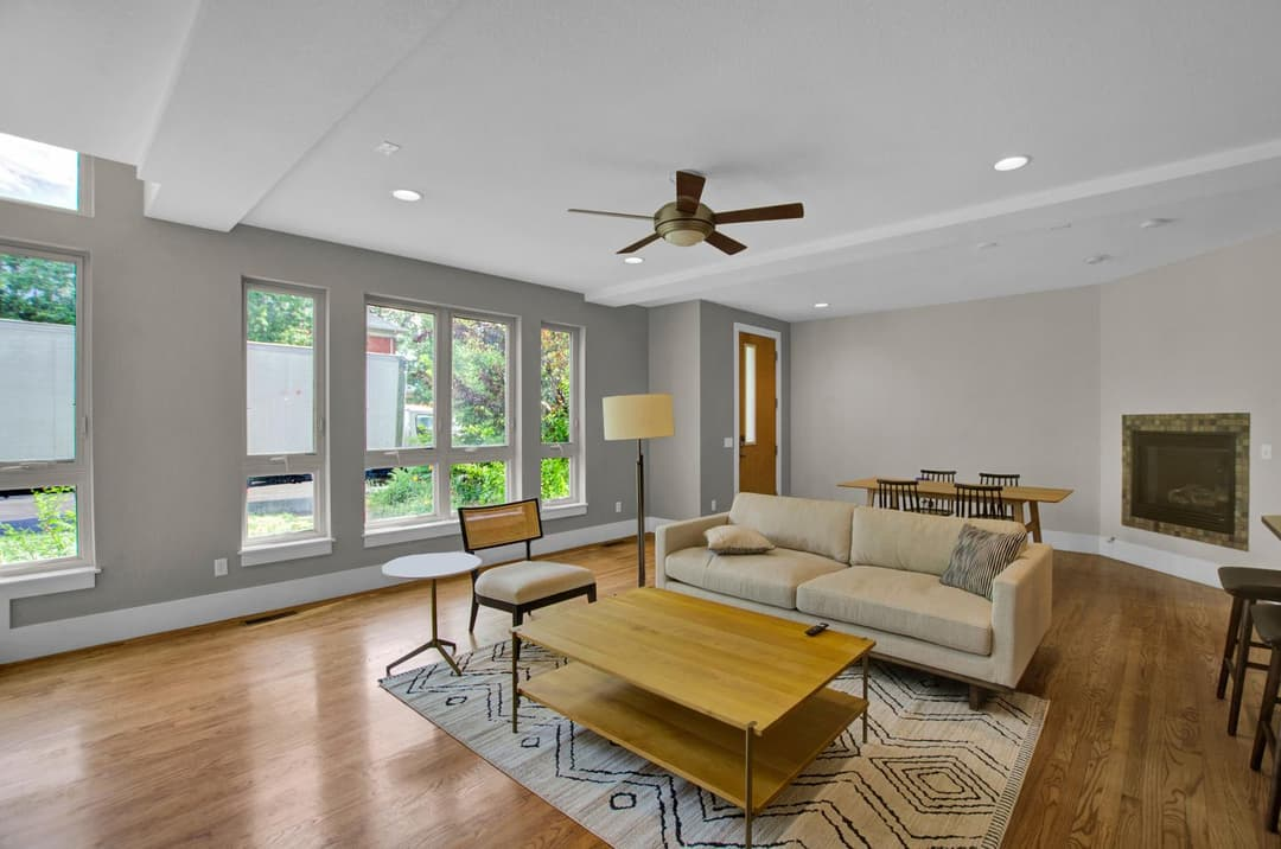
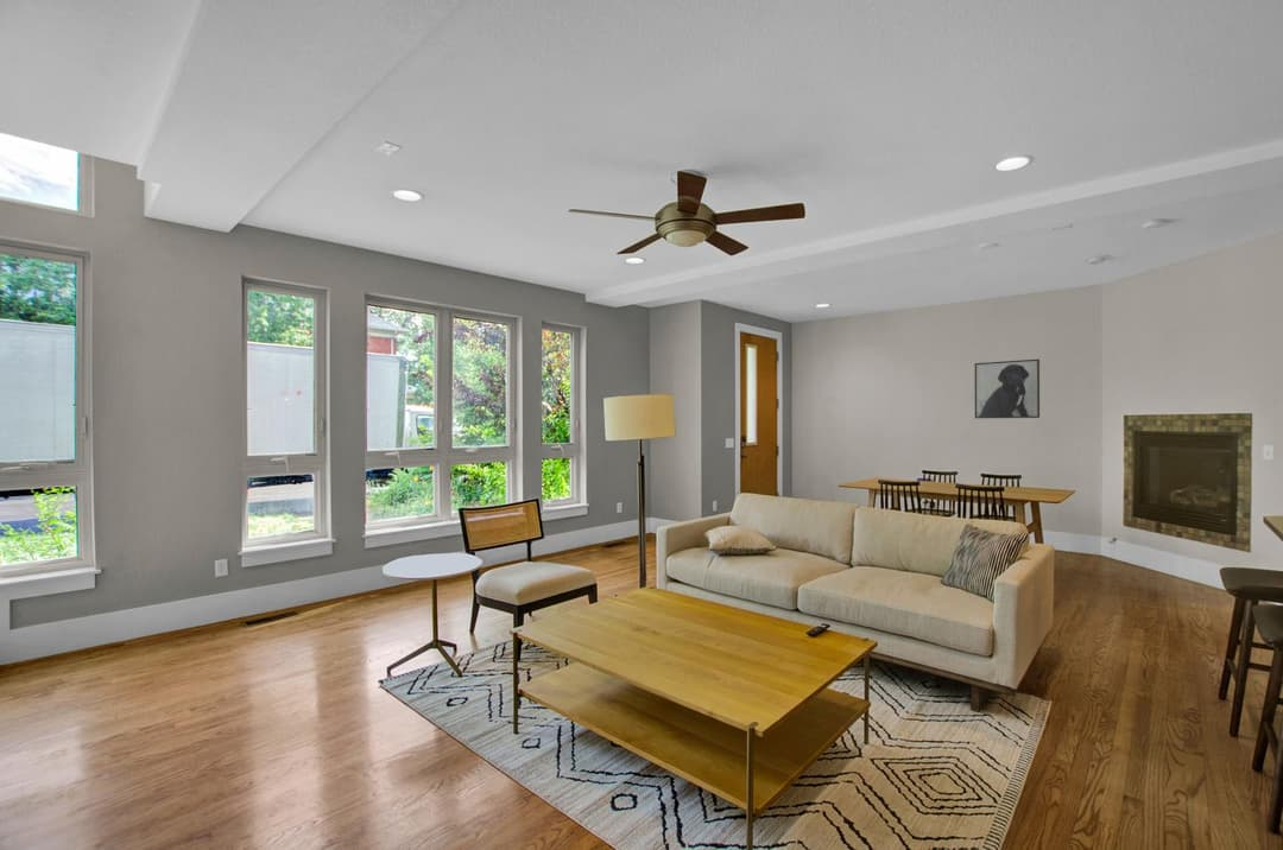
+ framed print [974,359,1041,419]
